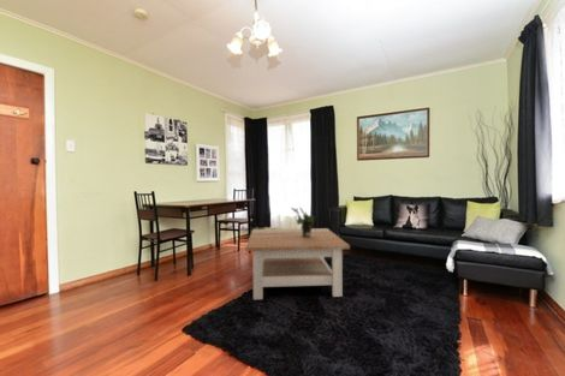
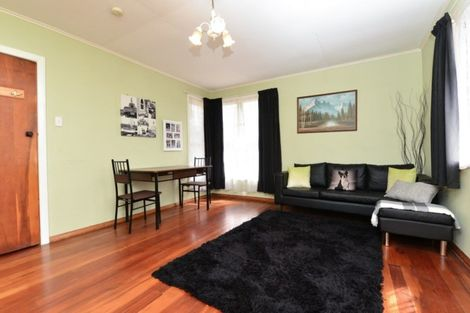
- coffee table [244,227,351,300]
- potted plant [290,207,316,238]
